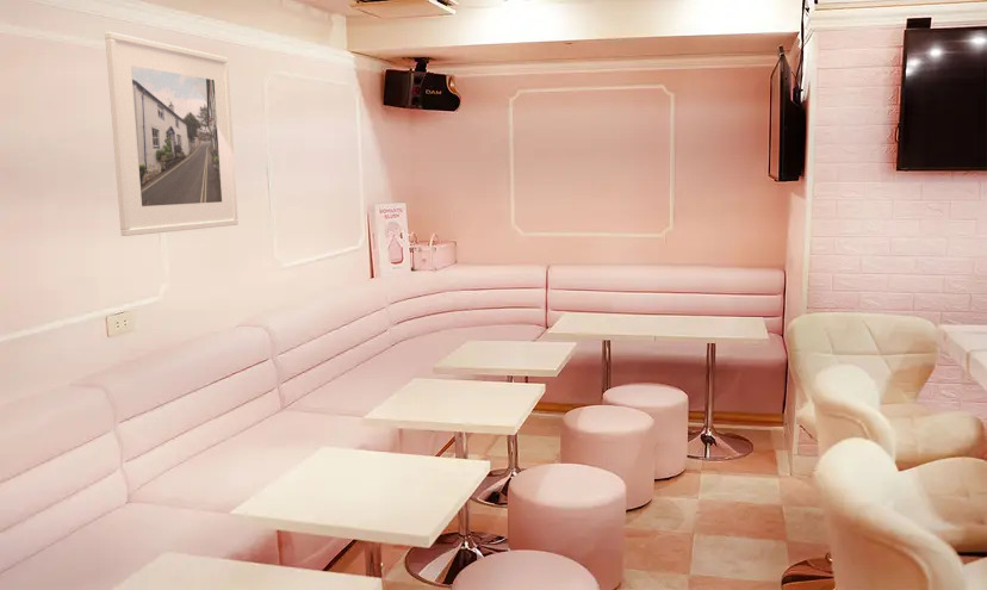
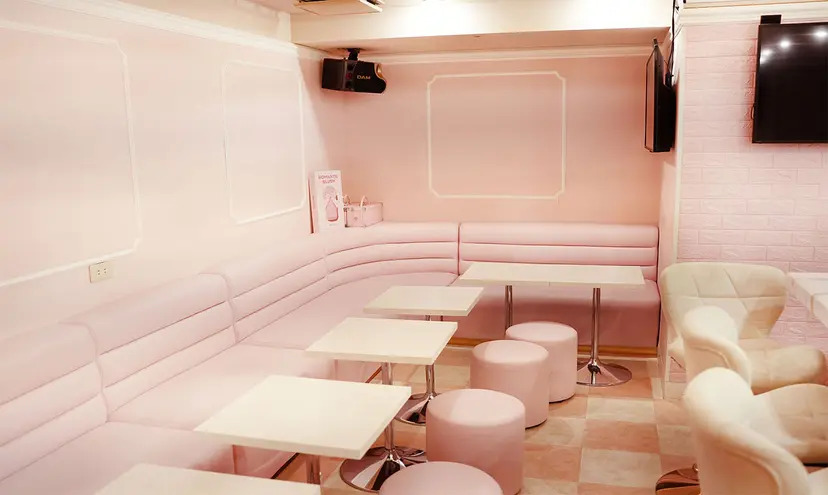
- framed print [104,31,240,237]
